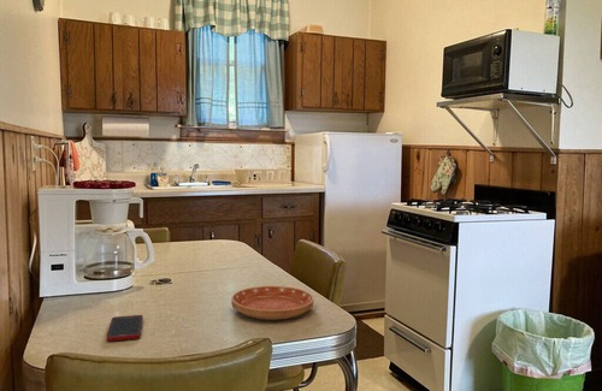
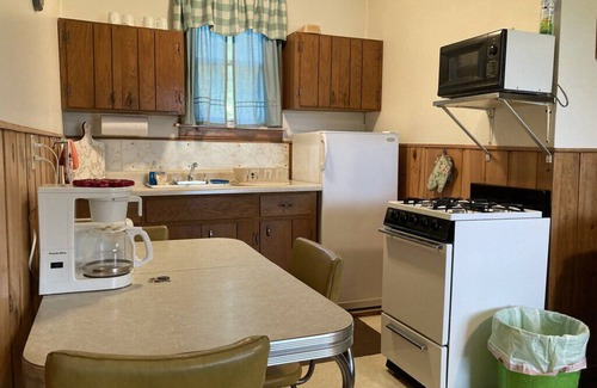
- saucer [230,285,314,321]
- cell phone [106,314,144,342]
